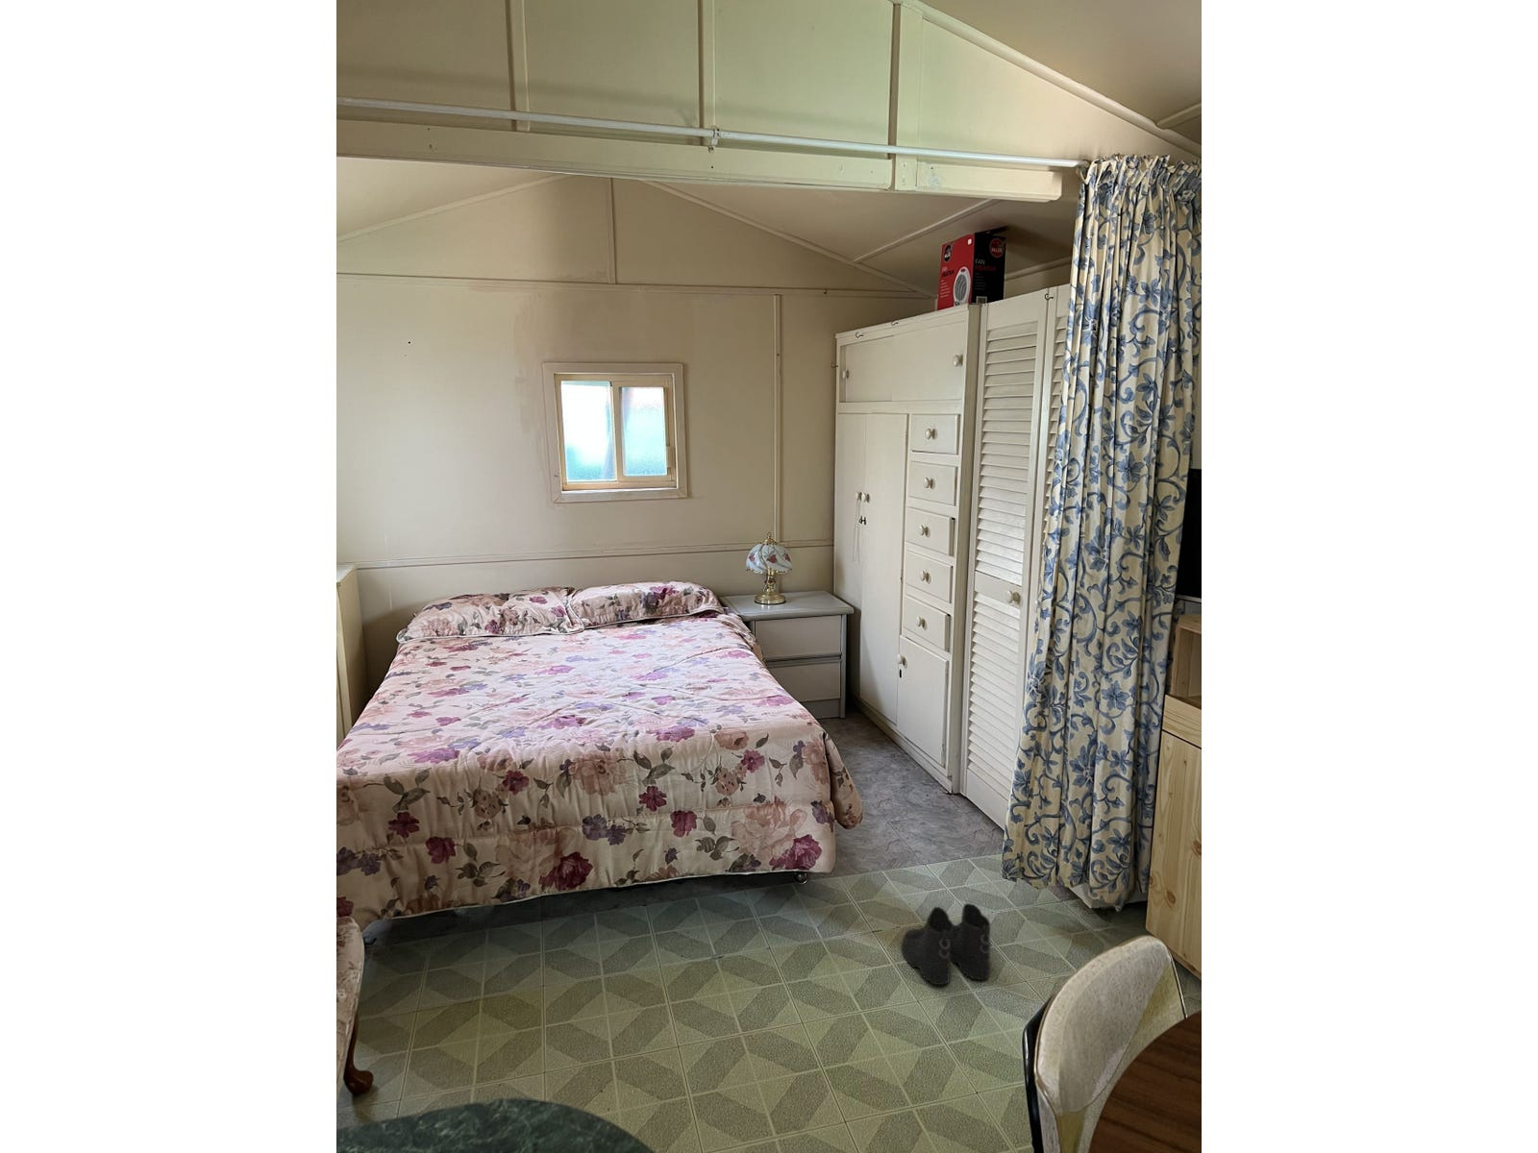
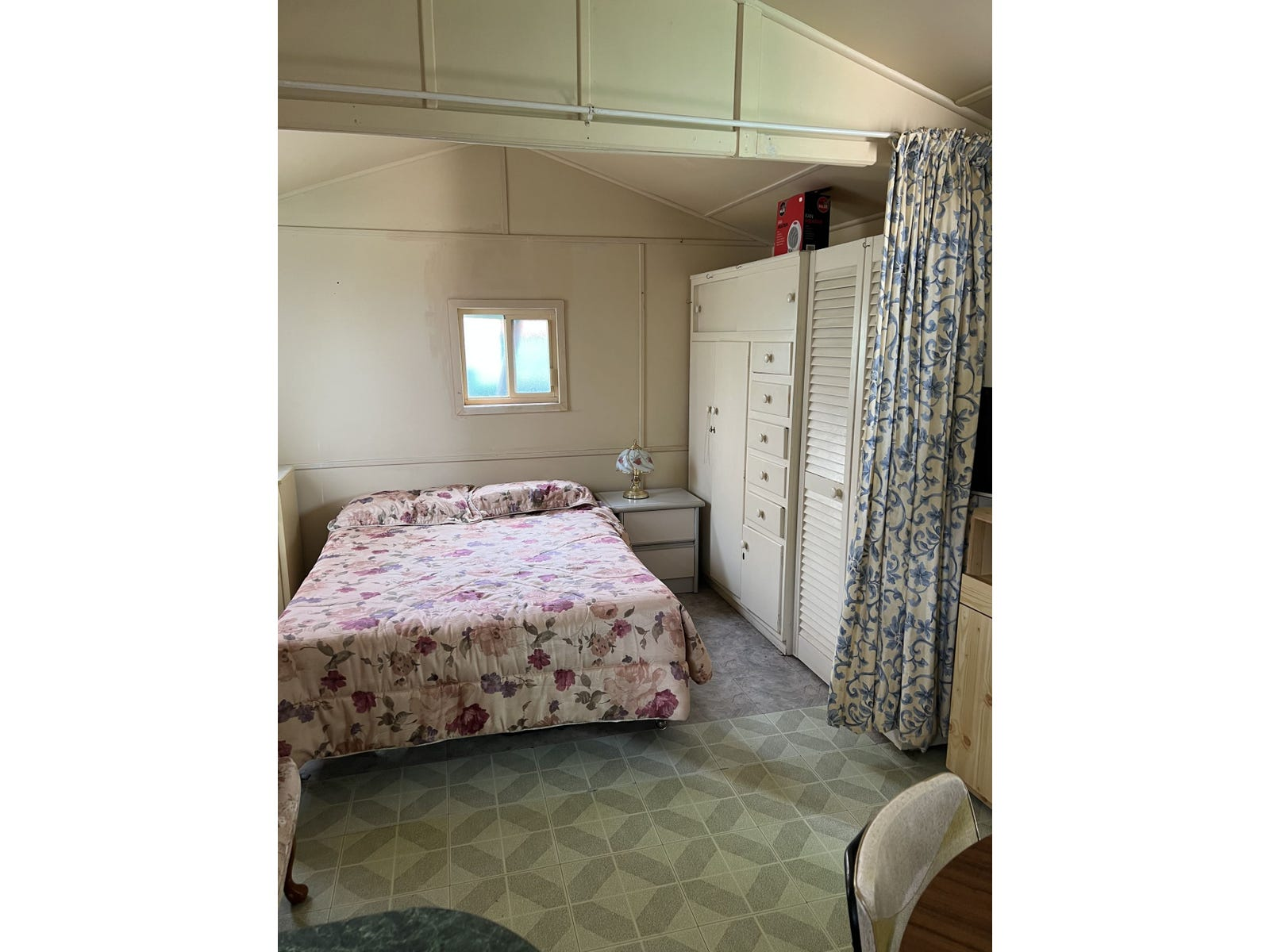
- boots [901,902,992,986]
